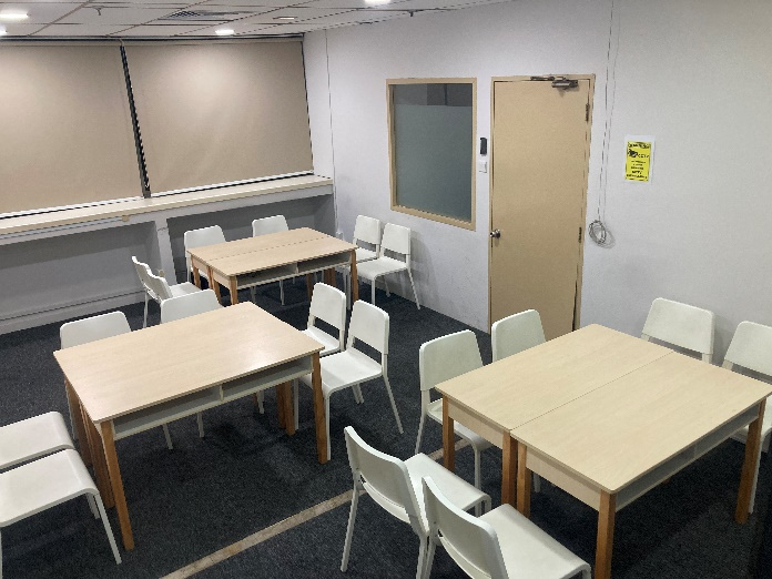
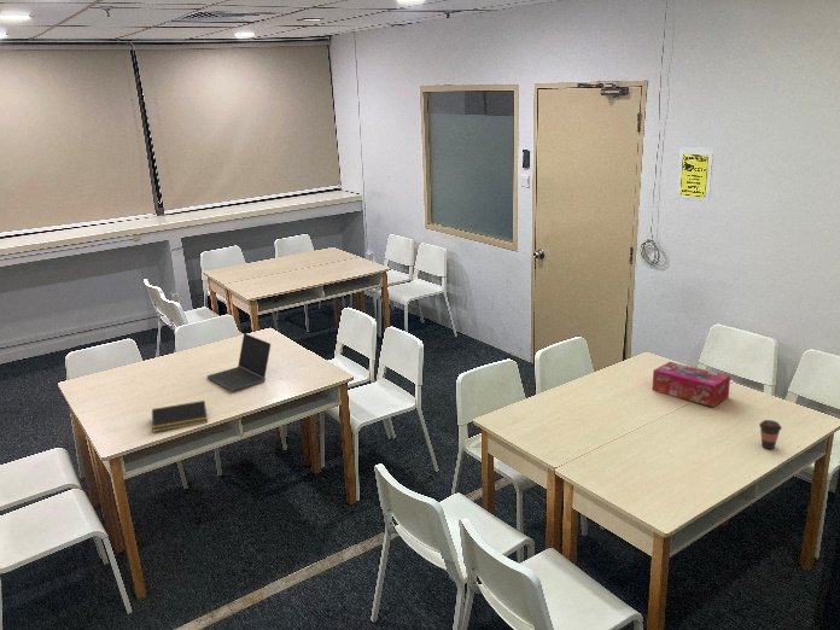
+ tissue box [652,361,731,408]
+ notepad [151,399,209,433]
+ laptop computer [205,332,272,392]
+ coffee cup [758,419,783,450]
